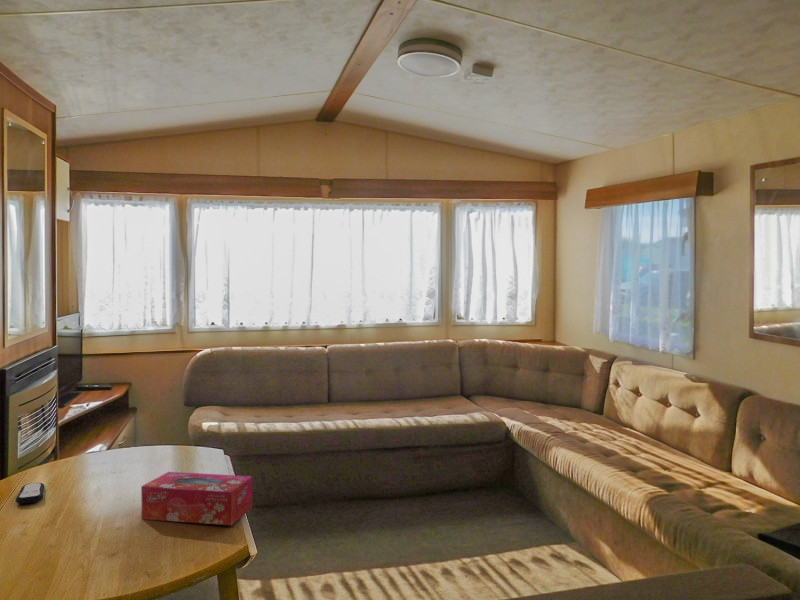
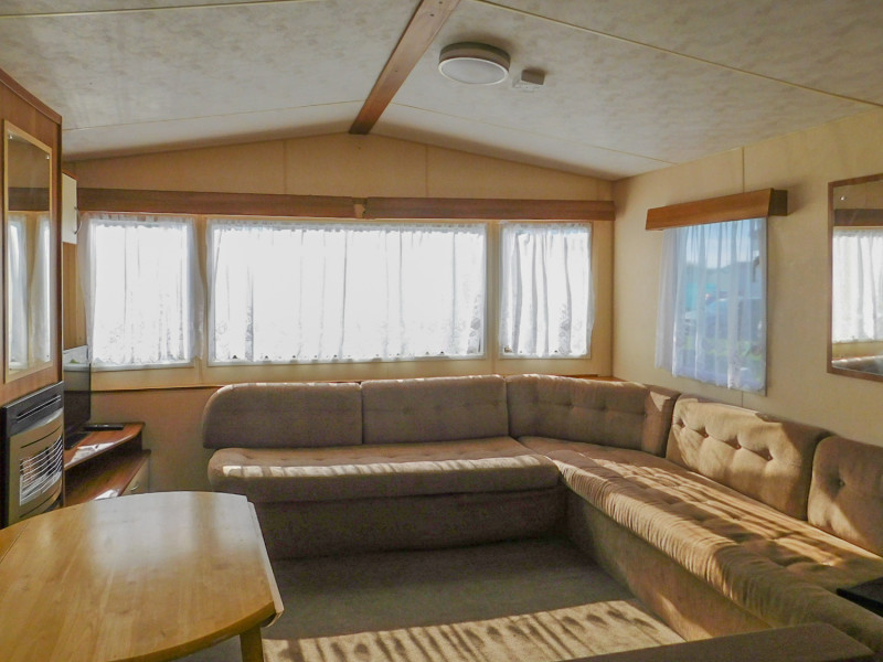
- tissue box [140,471,253,526]
- remote control [15,482,46,505]
